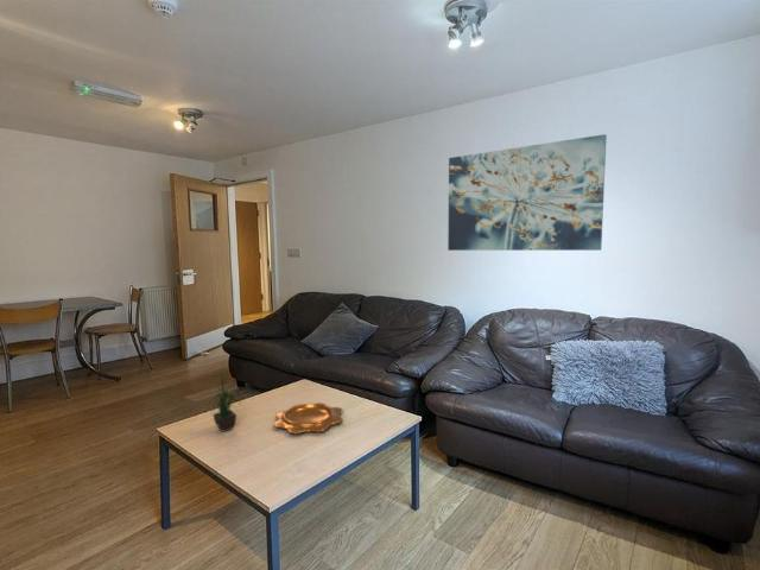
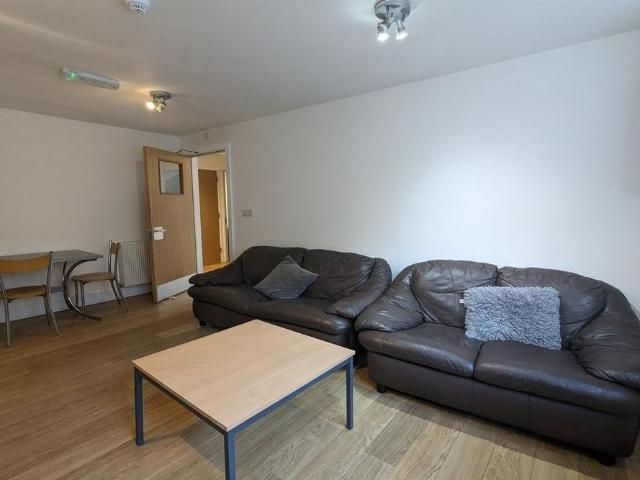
- decorative bowl [272,401,344,435]
- potted plant [204,369,243,433]
- wall art [446,133,608,252]
